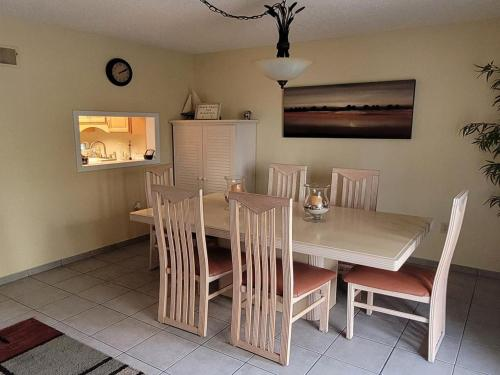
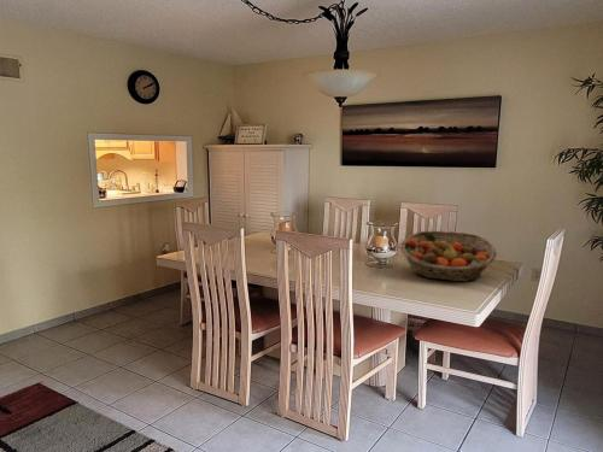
+ fruit basket [399,230,498,283]
